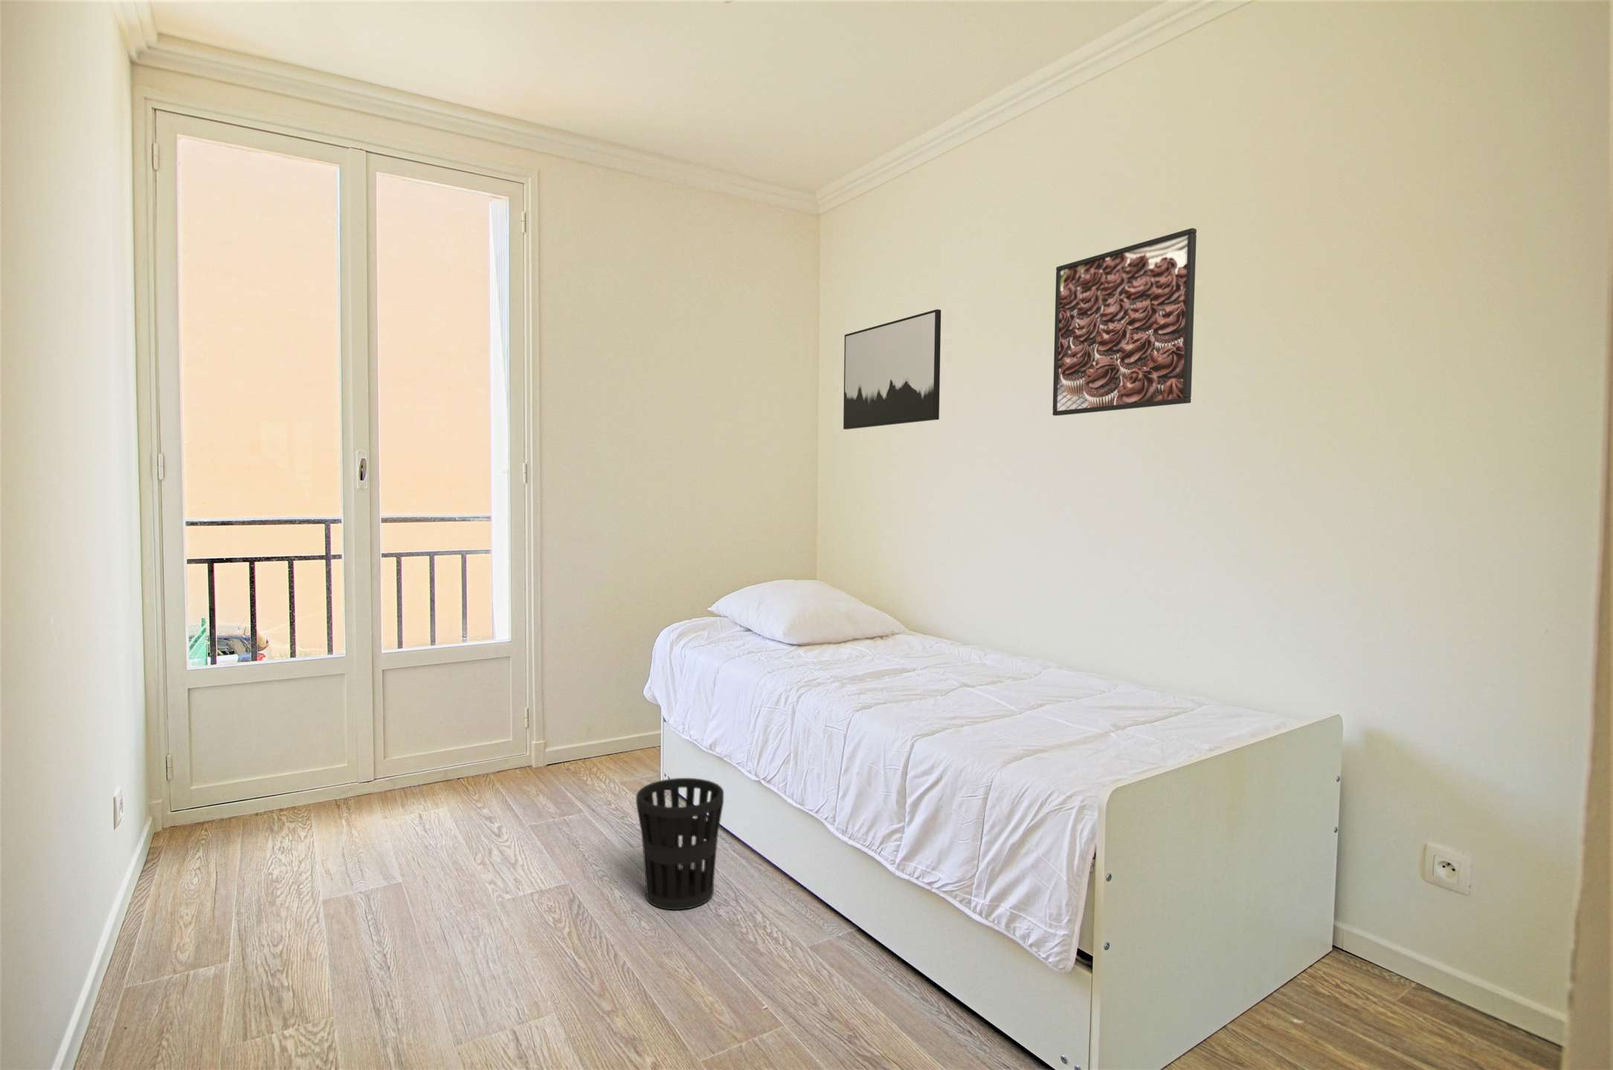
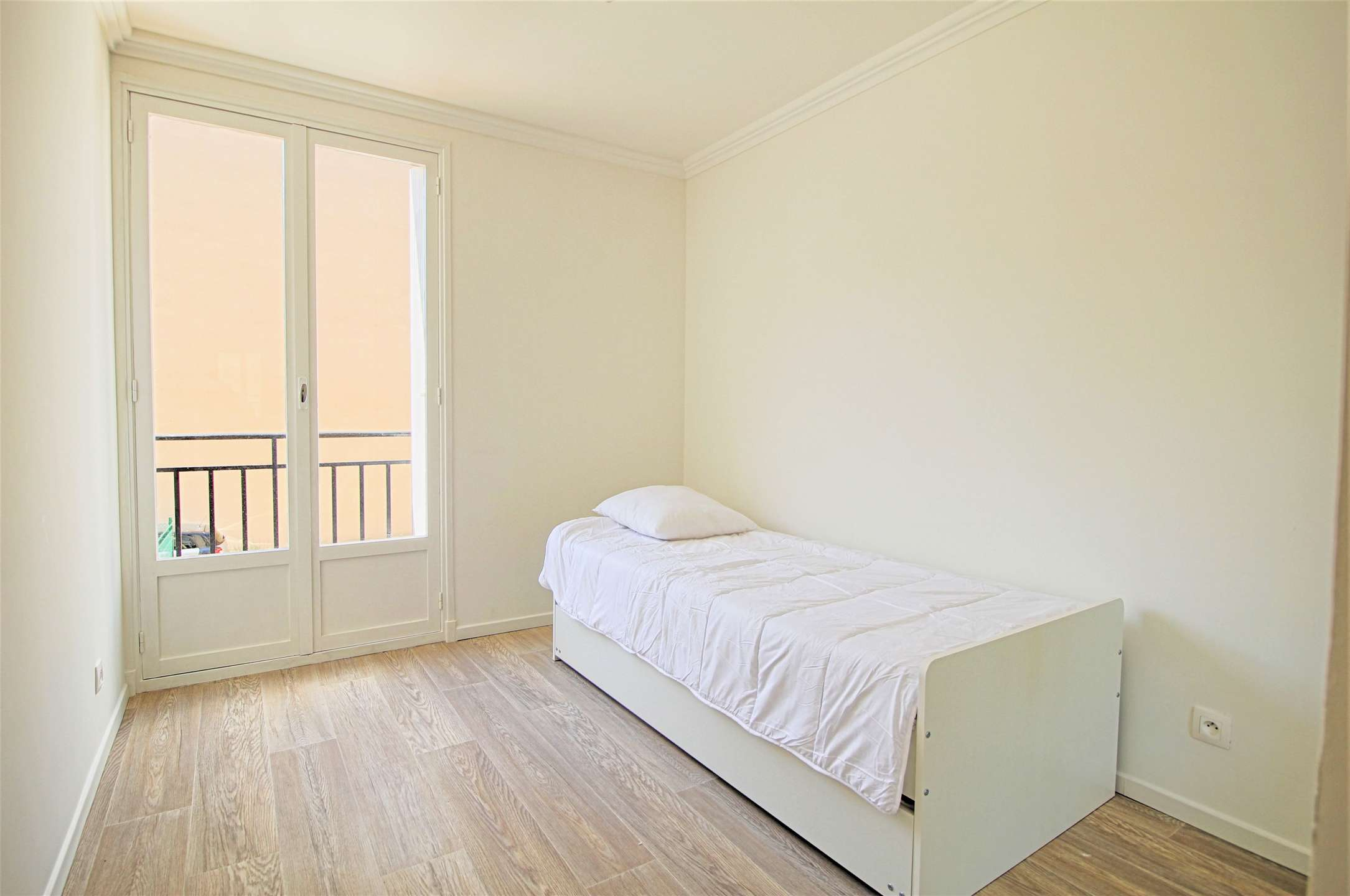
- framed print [1051,227,1197,416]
- wall art [842,308,942,430]
- wastebasket [636,777,724,911]
